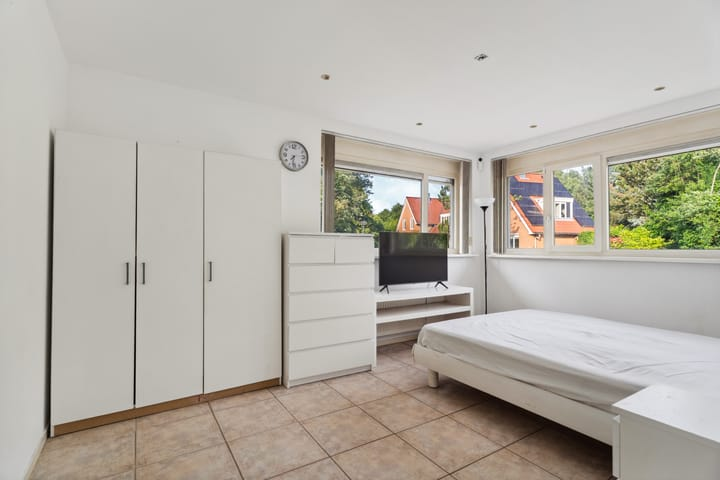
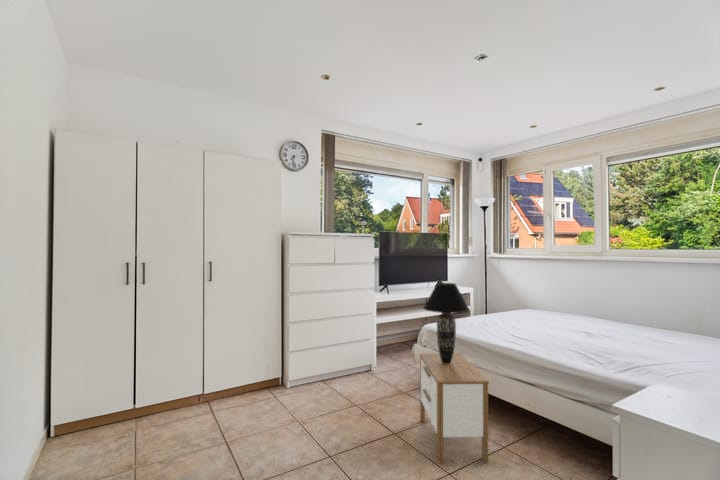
+ nightstand [419,352,490,464]
+ table lamp [422,282,471,364]
